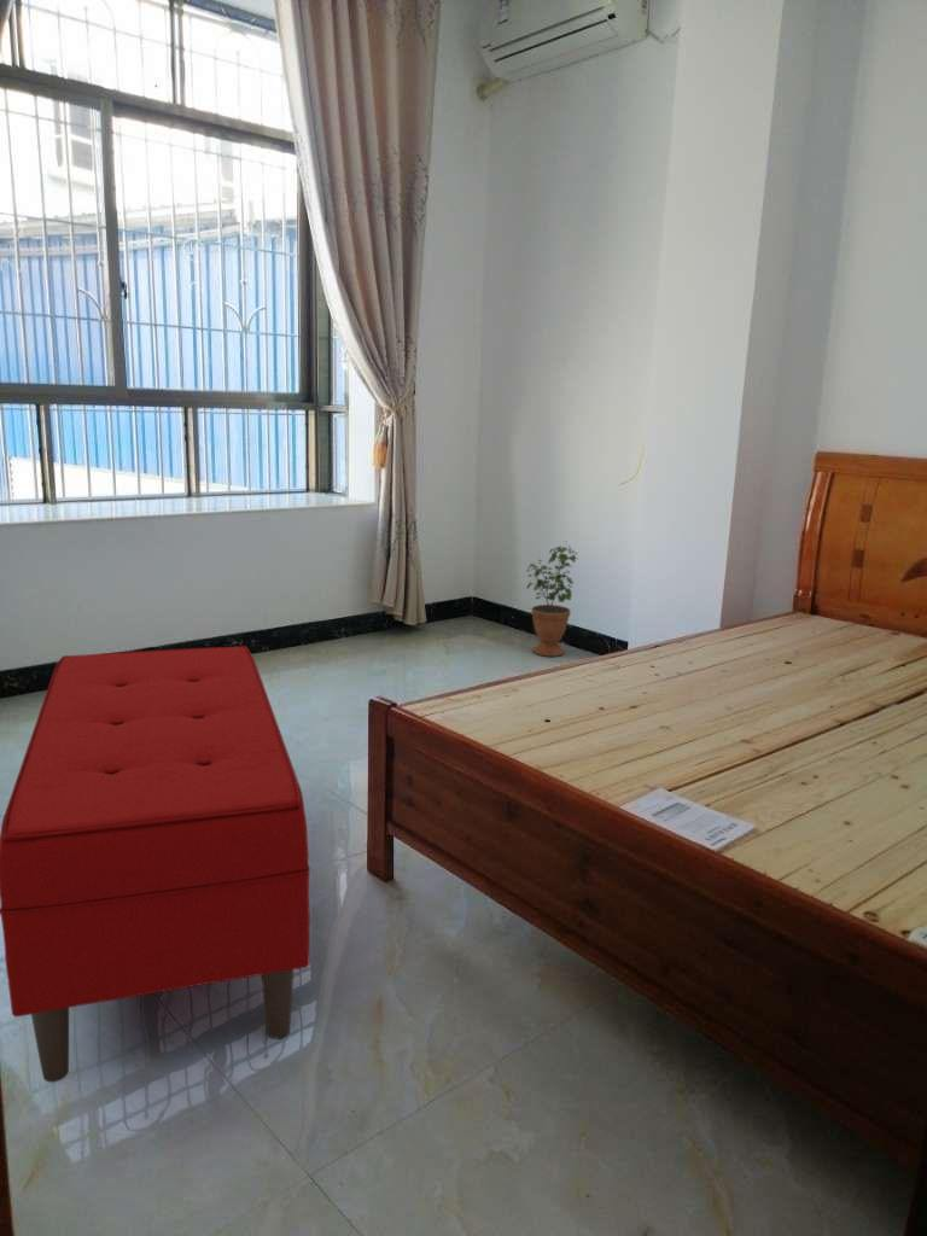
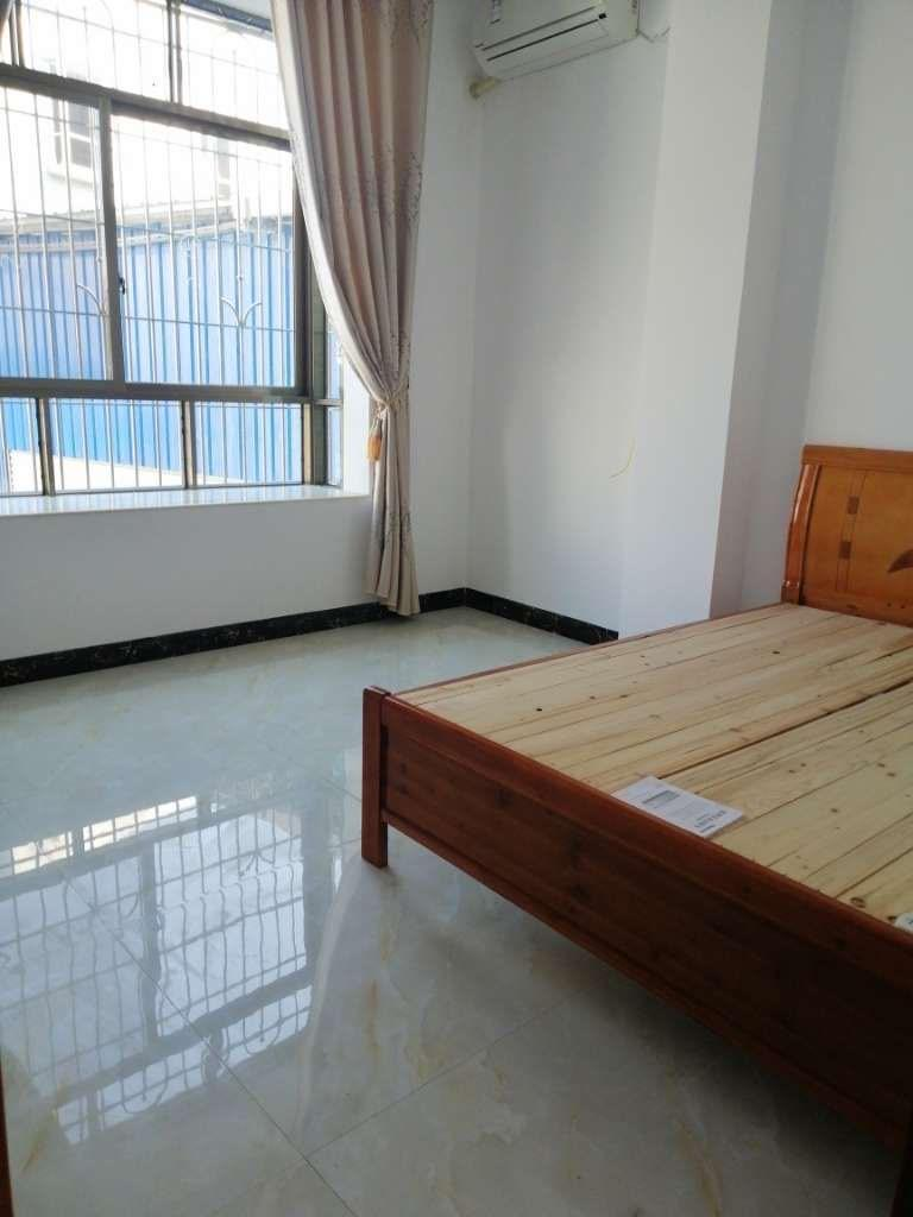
- bench [0,645,311,1083]
- potted plant [525,540,579,658]
